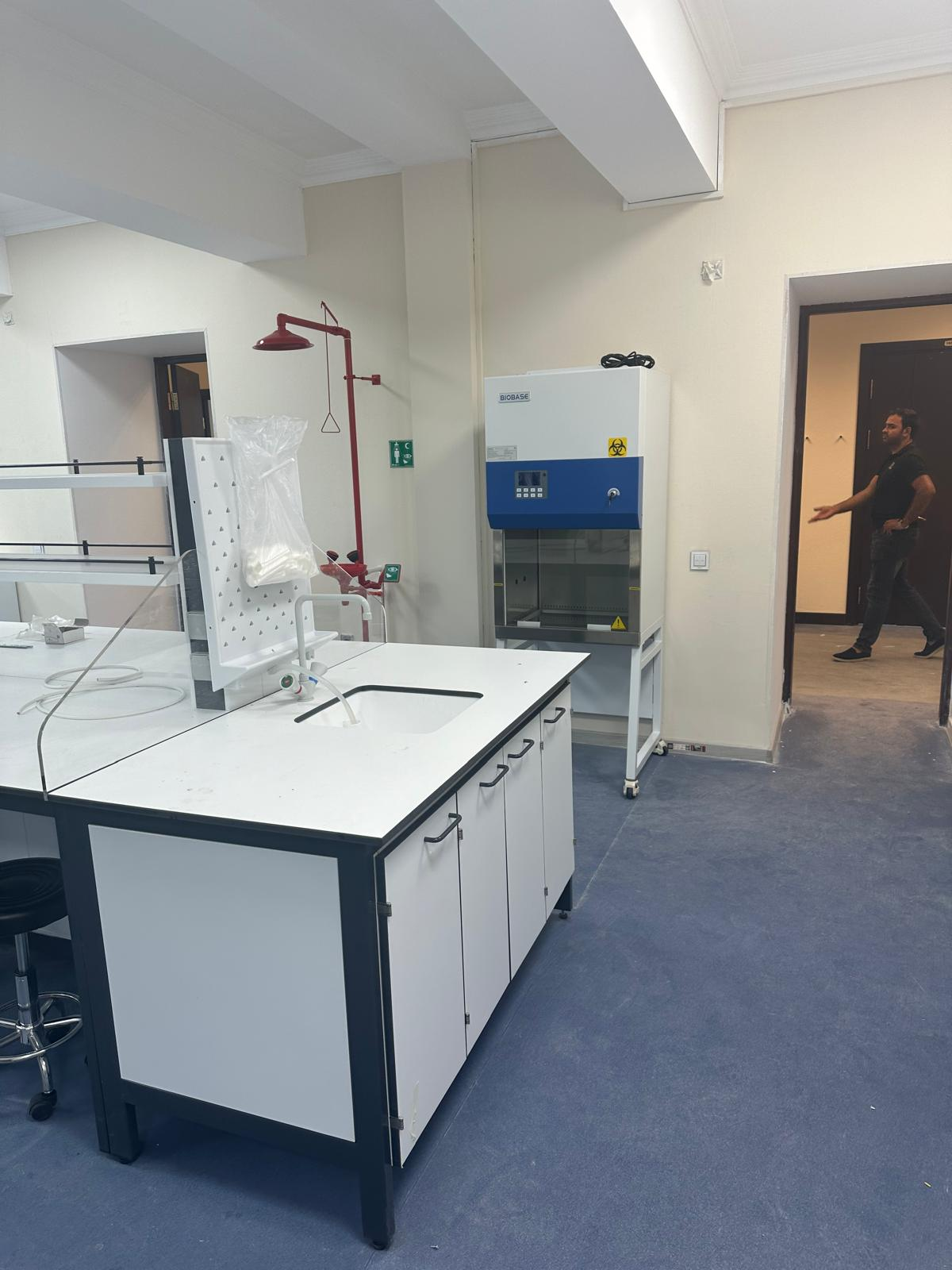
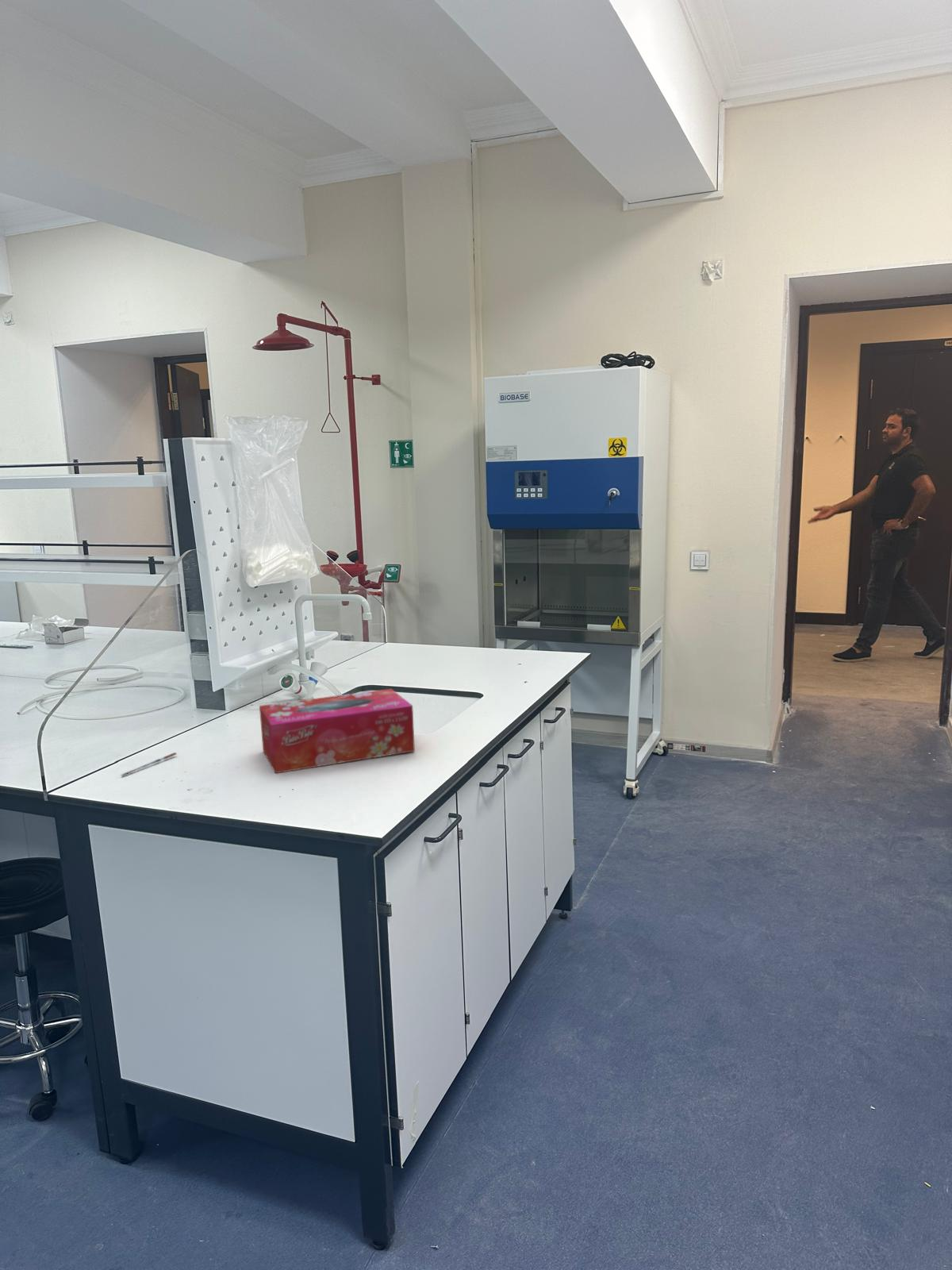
+ tissue box [259,688,416,774]
+ pen [119,752,178,778]
